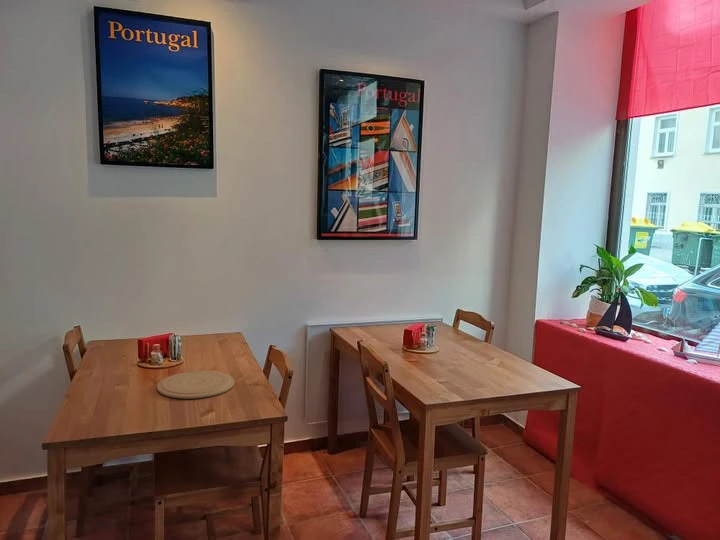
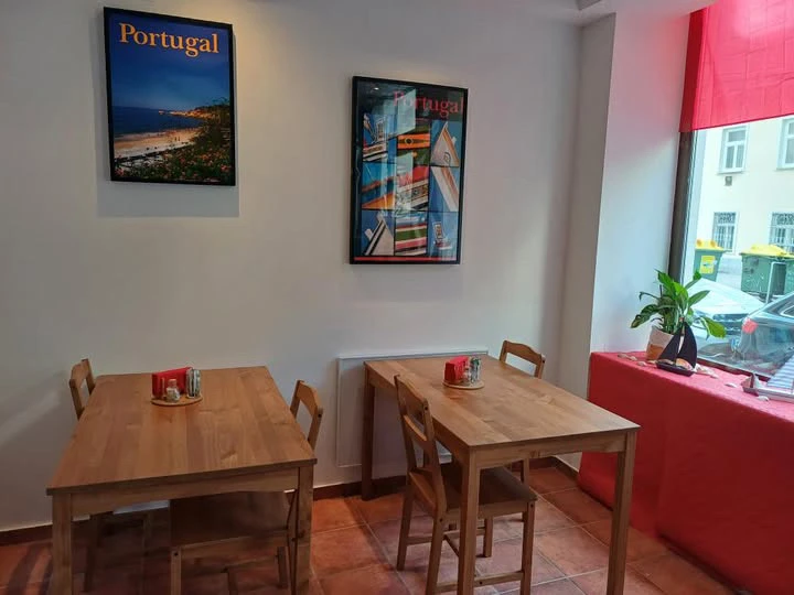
- plate [156,370,235,400]
